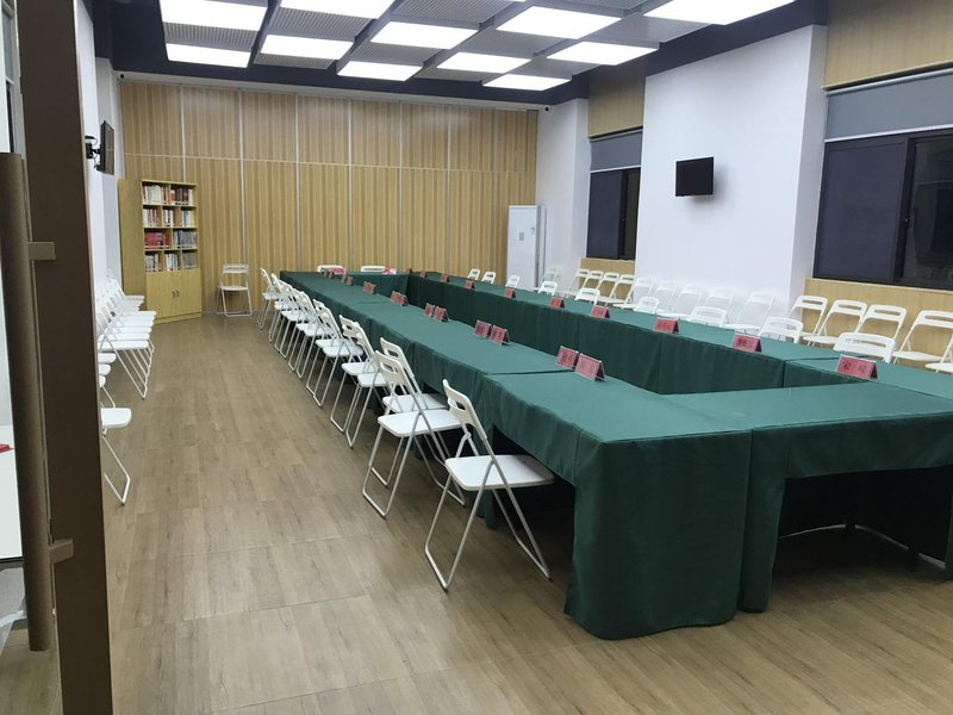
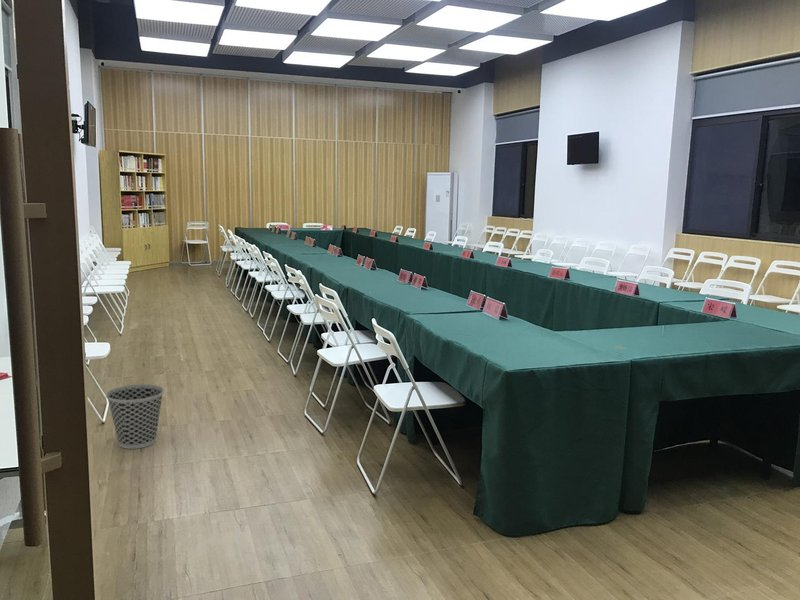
+ wastebasket [105,383,165,450]
